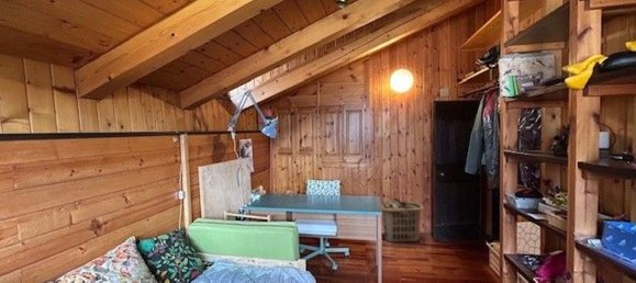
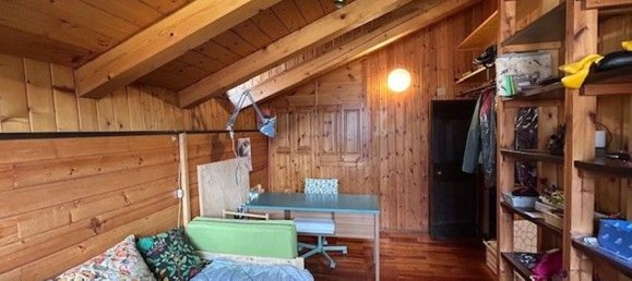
- clothes hamper [380,197,424,244]
